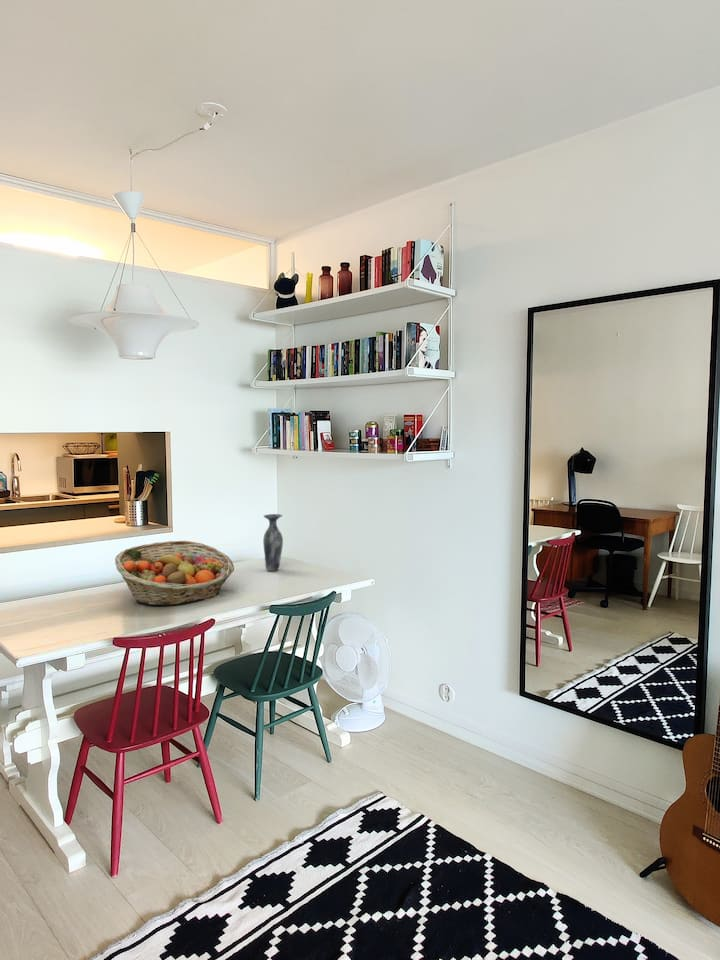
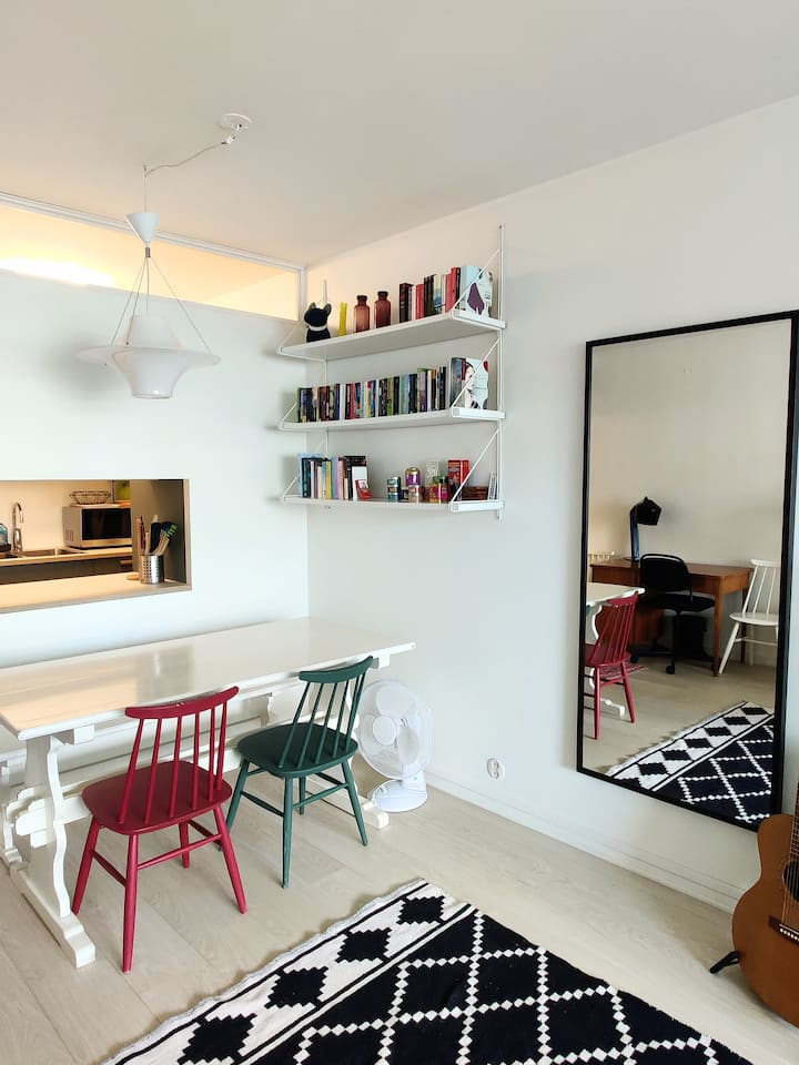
- vase [262,513,284,572]
- fruit basket [114,540,235,607]
